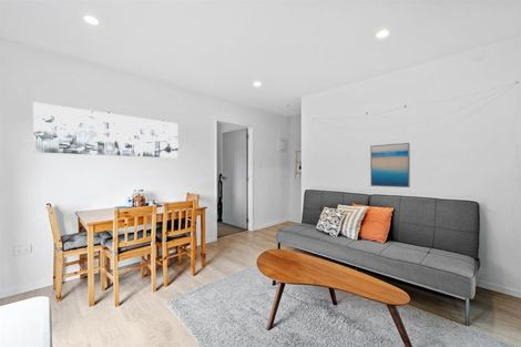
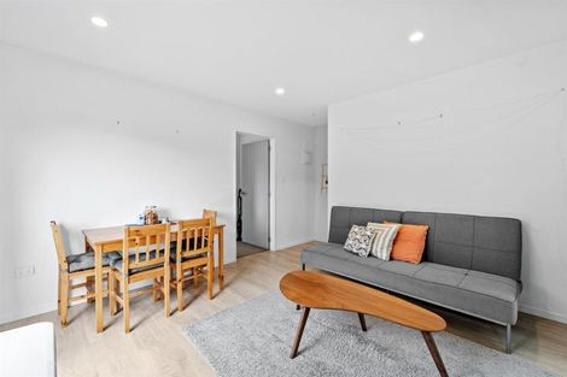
- wall art [369,142,411,188]
- wall art [32,101,180,159]
